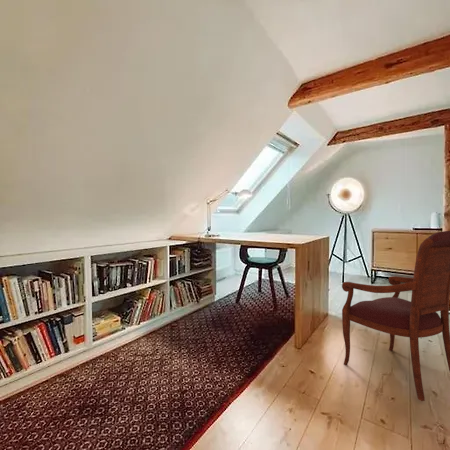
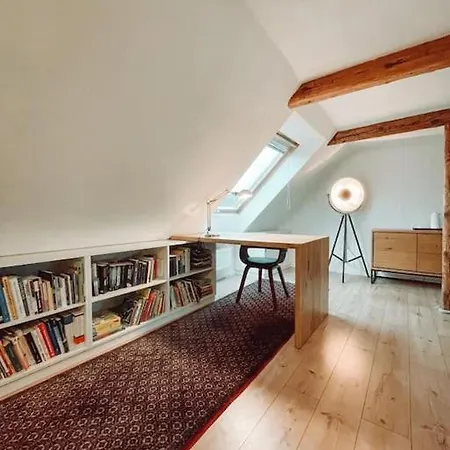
- armchair [341,230,450,402]
